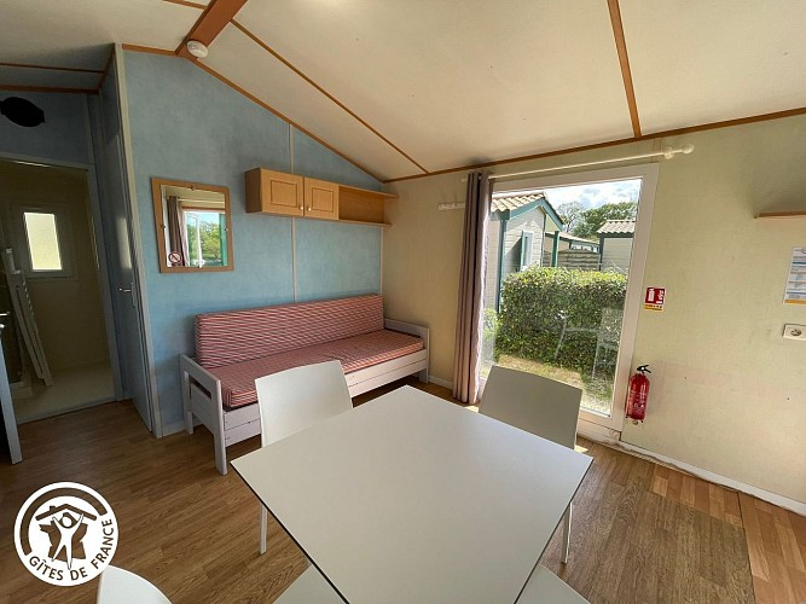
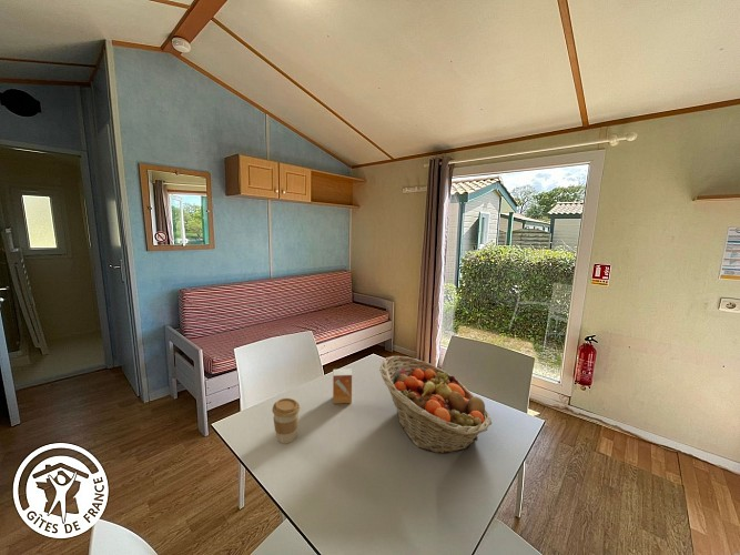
+ coffee cup [271,397,301,444]
+ small box [332,367,353,405]
+ fruit basket [378,355,493,455]
